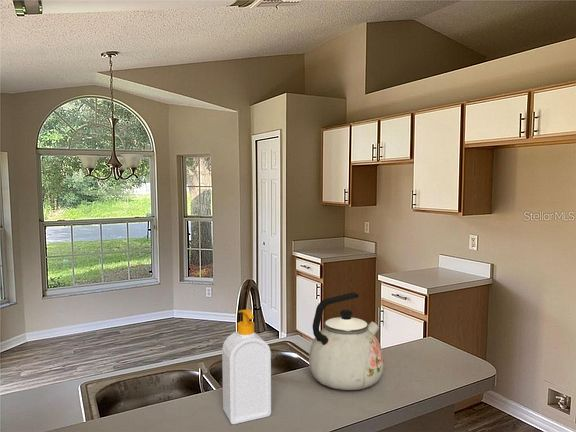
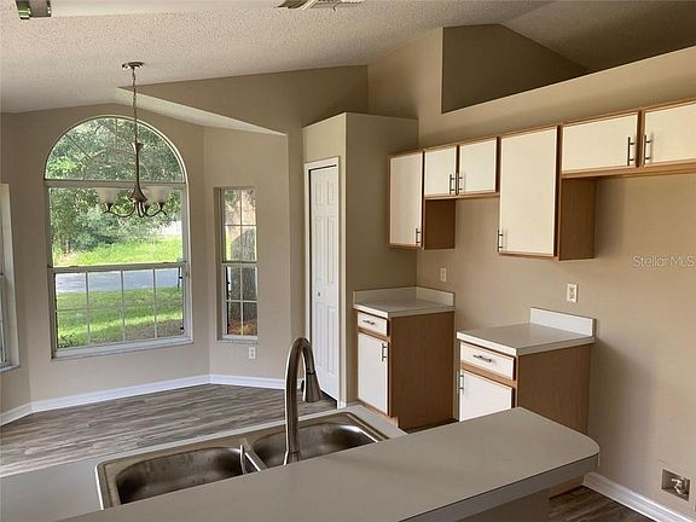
- kettle [308,291,385,391]
- soap bottle [221,308,272,425]
